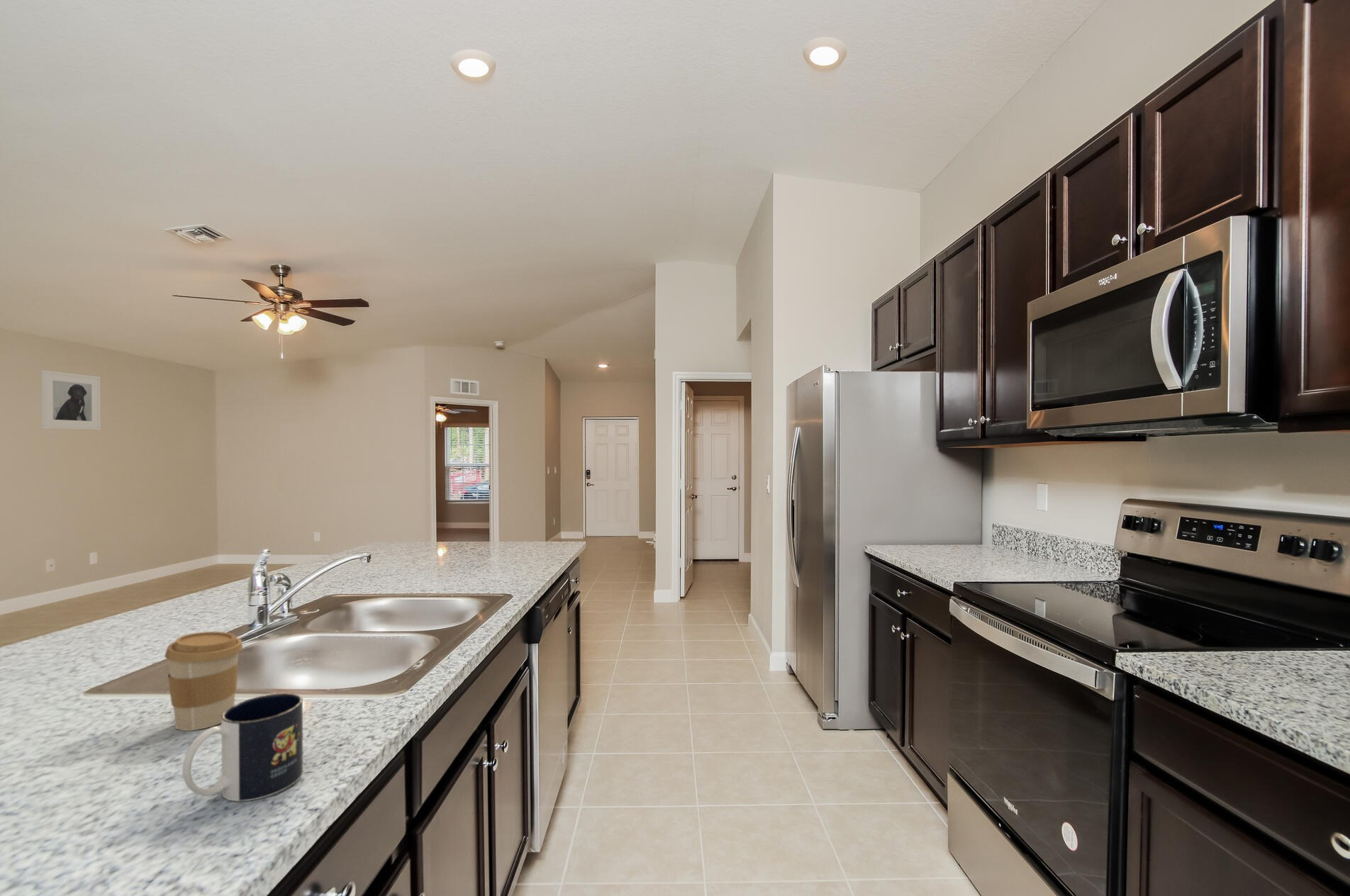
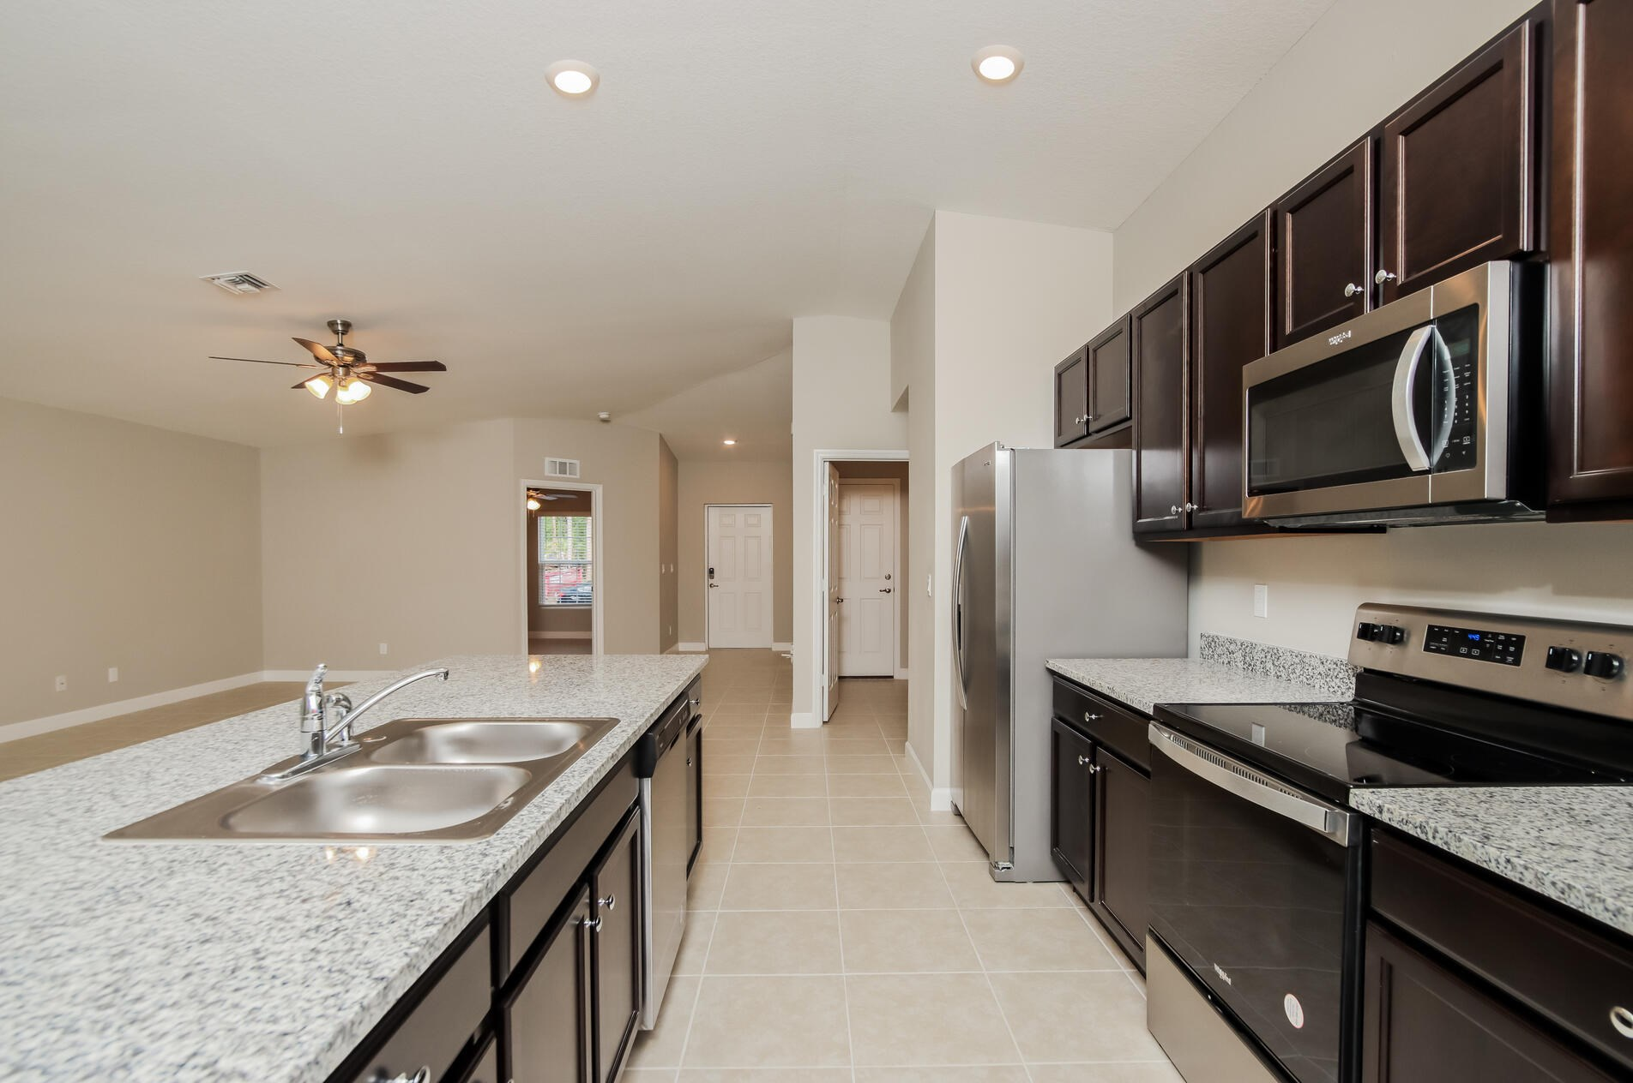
- coffee cup [164,631,243,732]
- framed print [40,369,101,430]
- mug [182,693,303,802]
